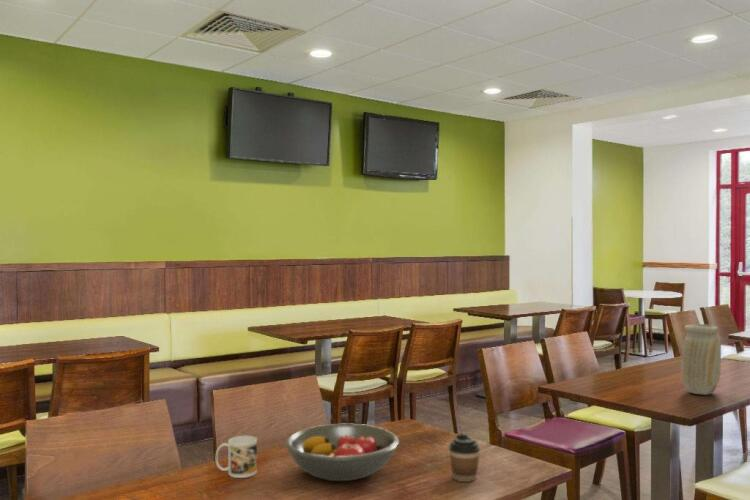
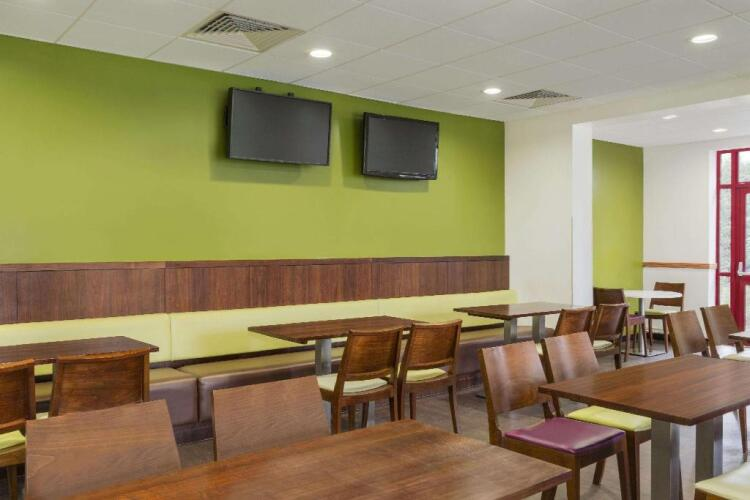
- mug [215,435,258,479]
- fruit bowl [284,423,400,482]
- vase [680,323,722,396]
- coffee cup [448,433,481,483]
